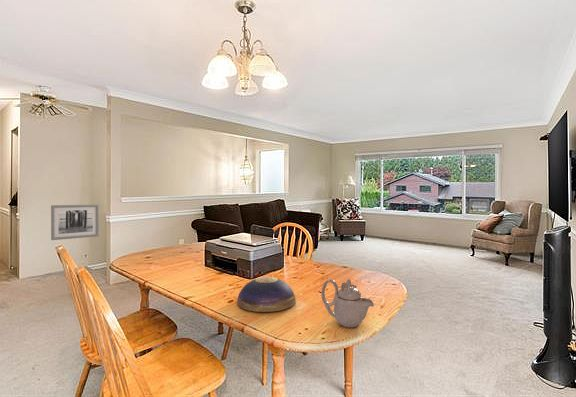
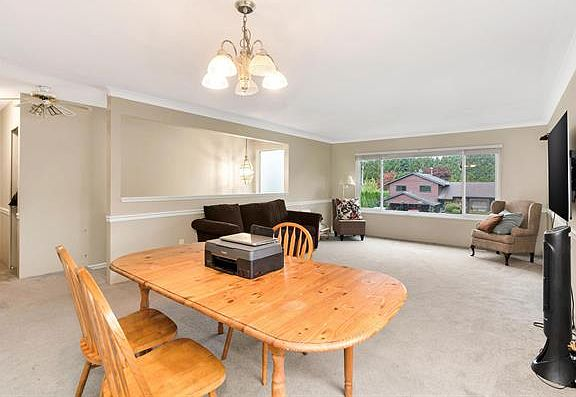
- teapot [320,278,375,329]
- decorative bowl [236,276,296,313]
- wall art [50,204,100,241]
